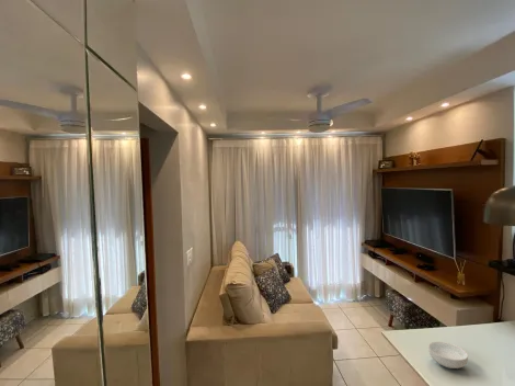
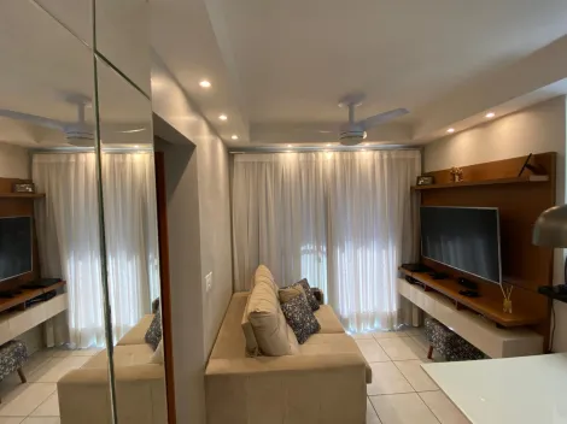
- cereal bowl [427,341,469,370]
